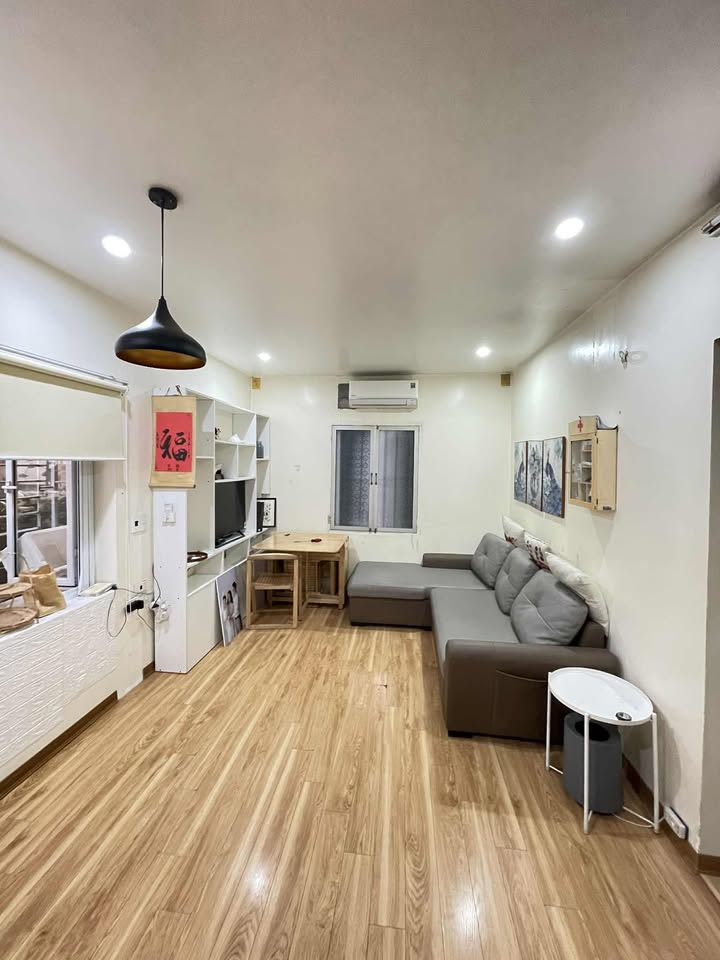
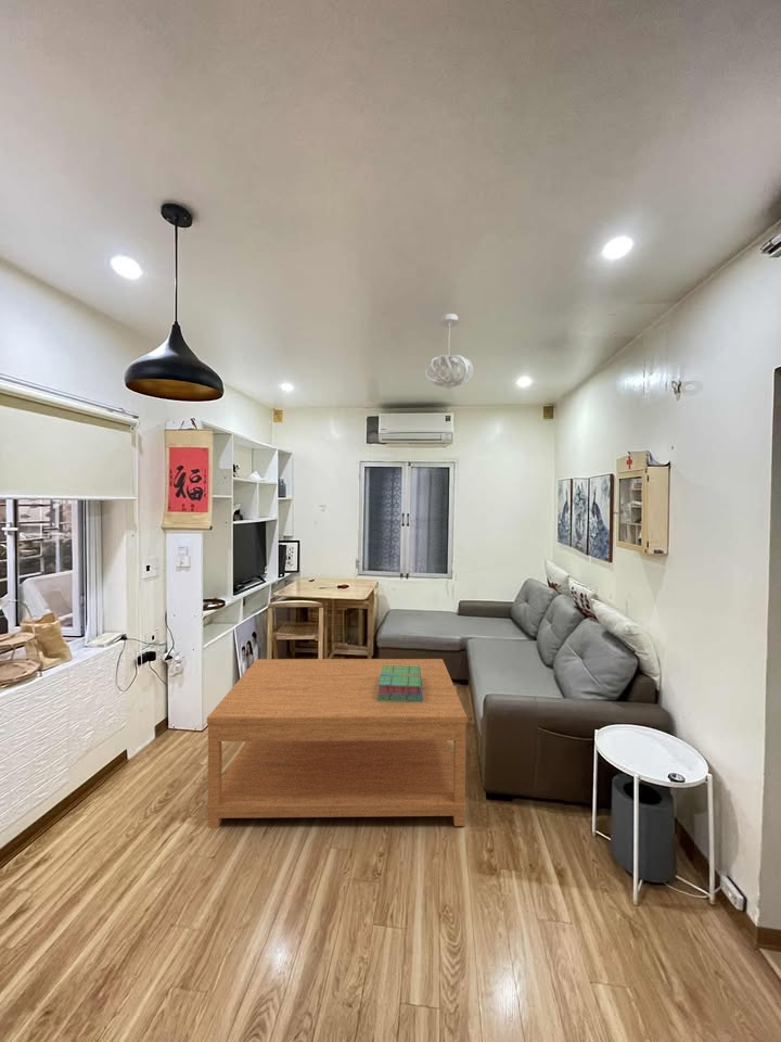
+ stack of books [377,665,423,702]
+ coffee table [206,658,468,829]
+ pendant light [424,313,474,390]
